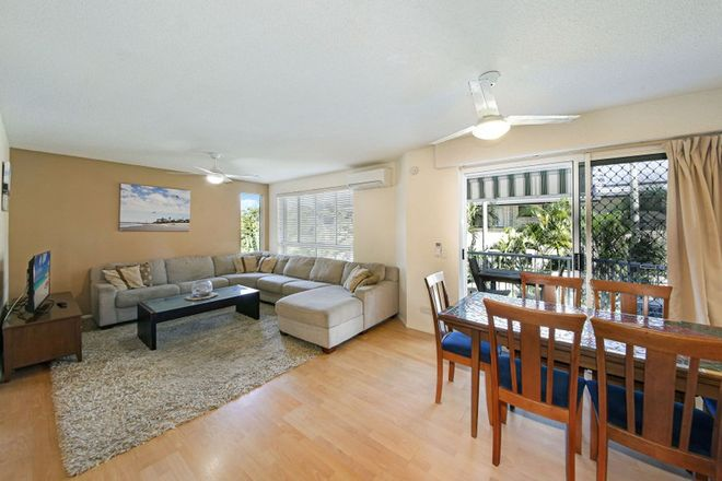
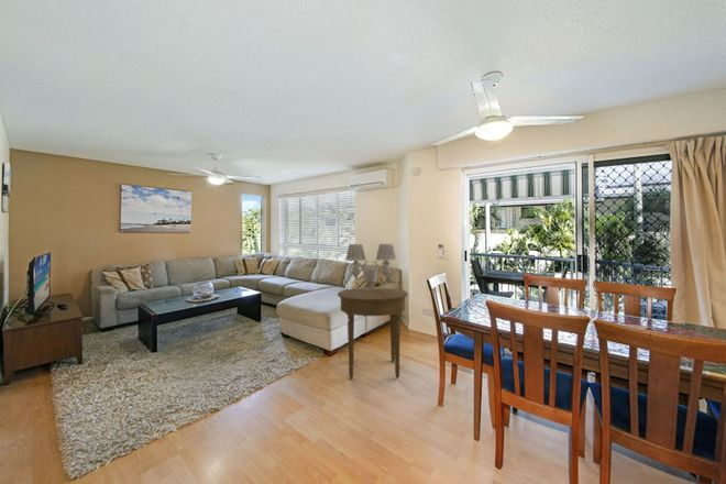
+ wall sconce [344,243,397,288]
+ side table [337,287,409,380]
